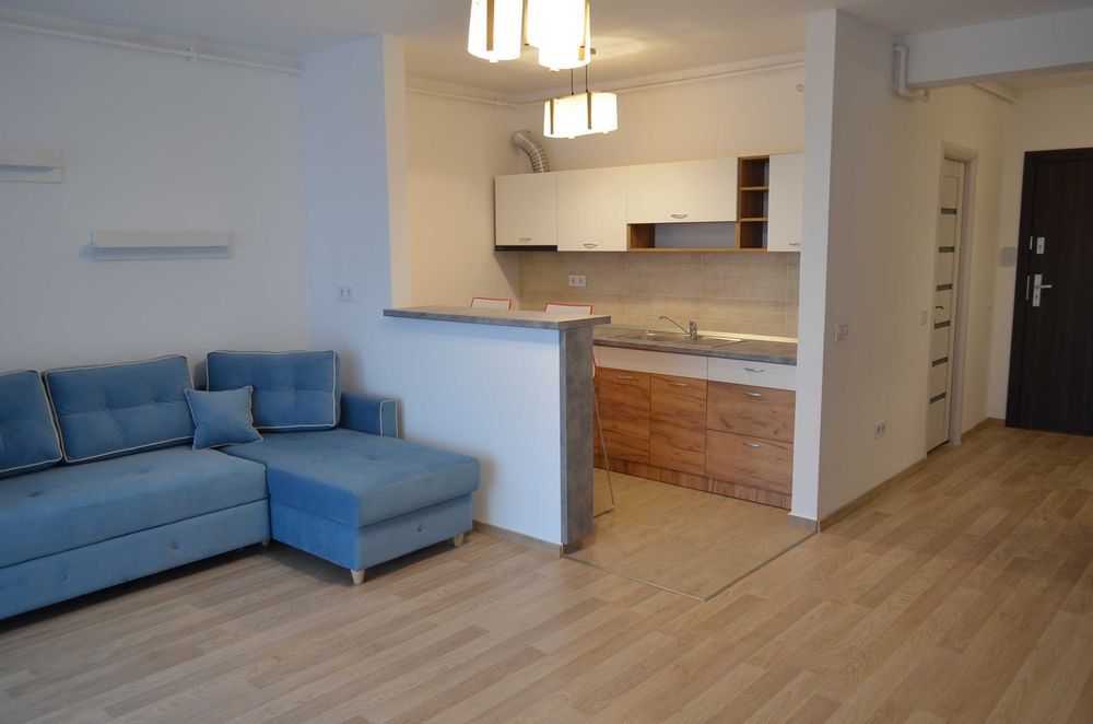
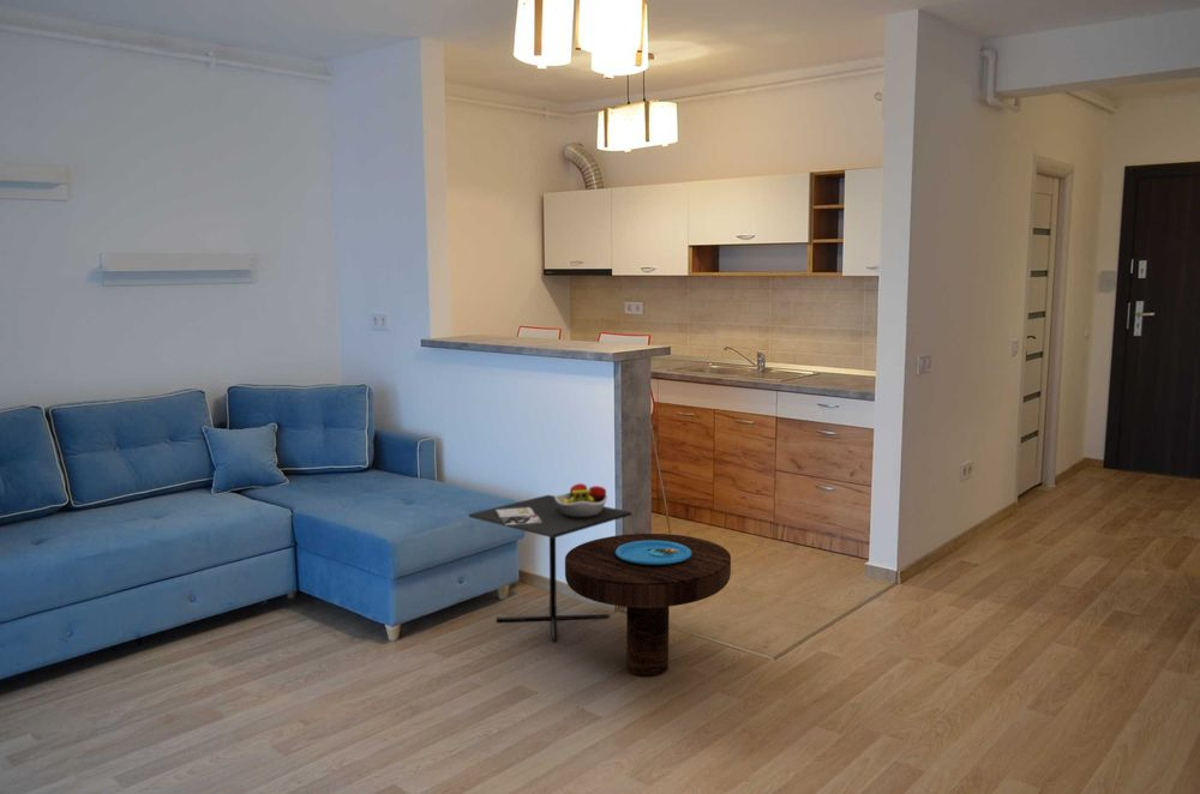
+ side table [564,533,732,678]
+ kitchen table [468,482,632,643]
